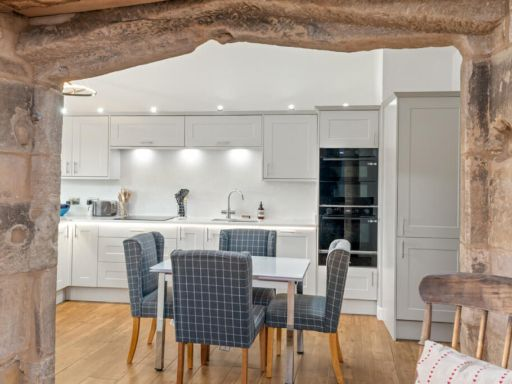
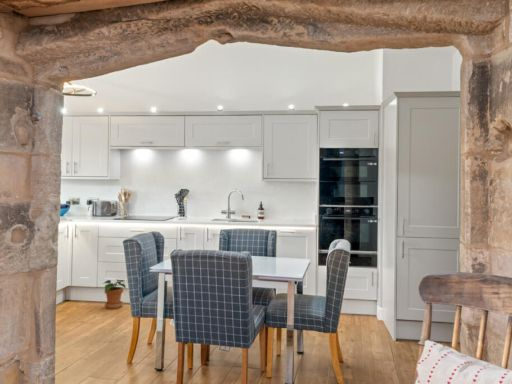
+ potted plant [103,279,127,310]
